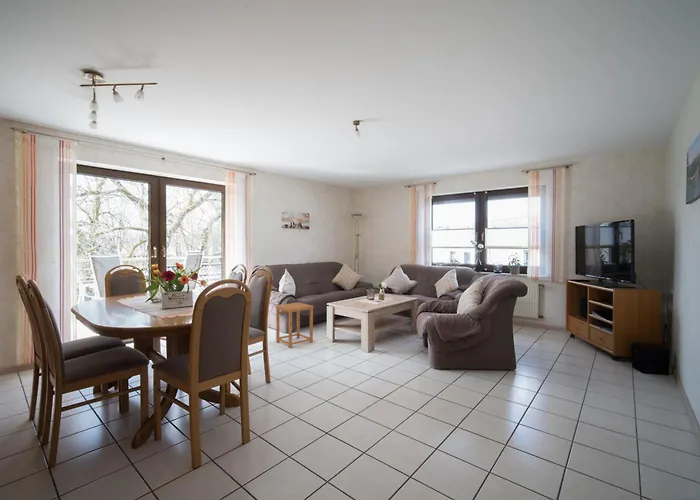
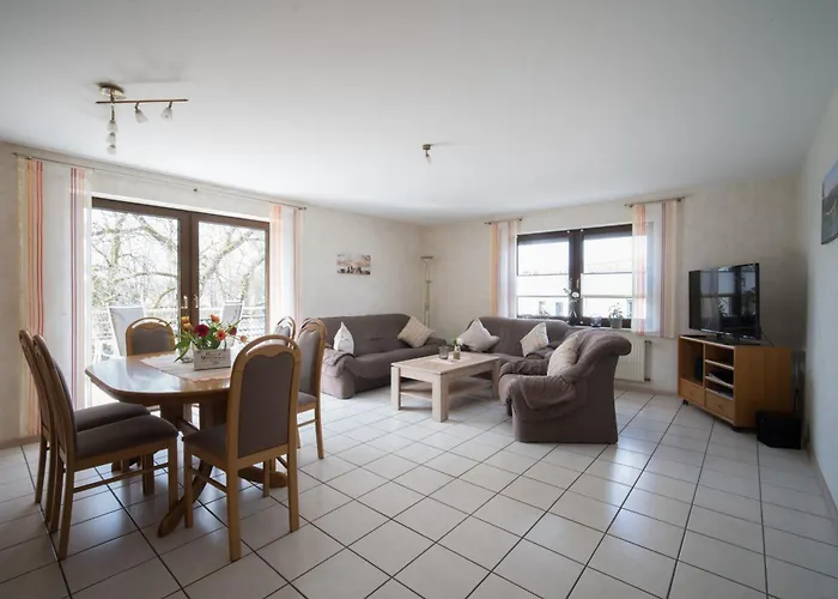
- side table [275,302,314,349]
